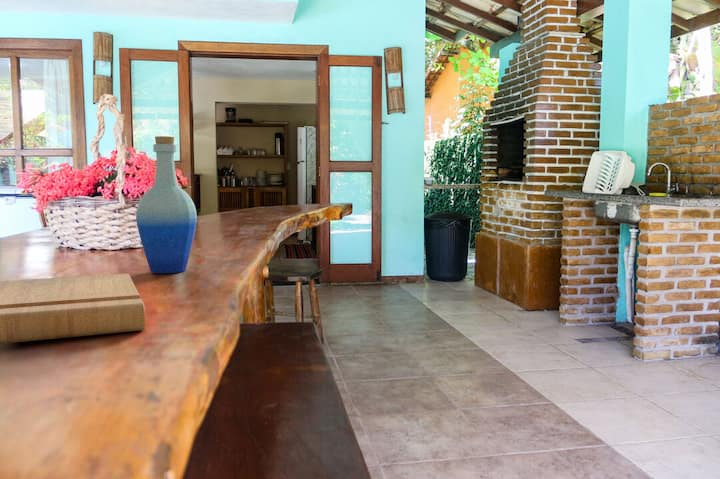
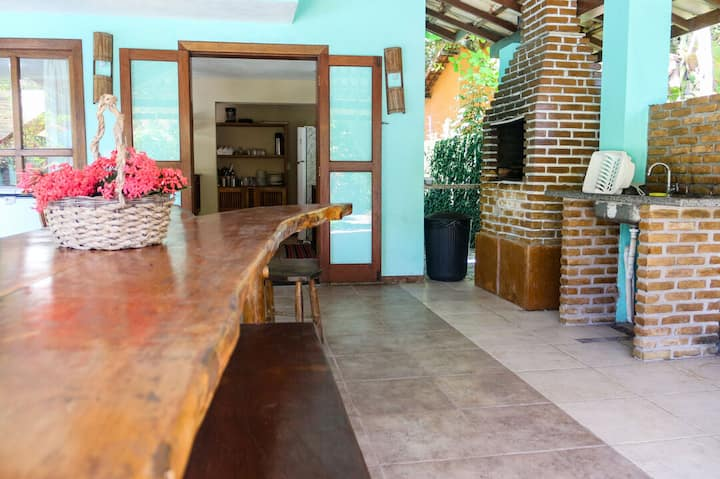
- bottle [135,135,198,274]
- cutting board [0,273,146,345]
